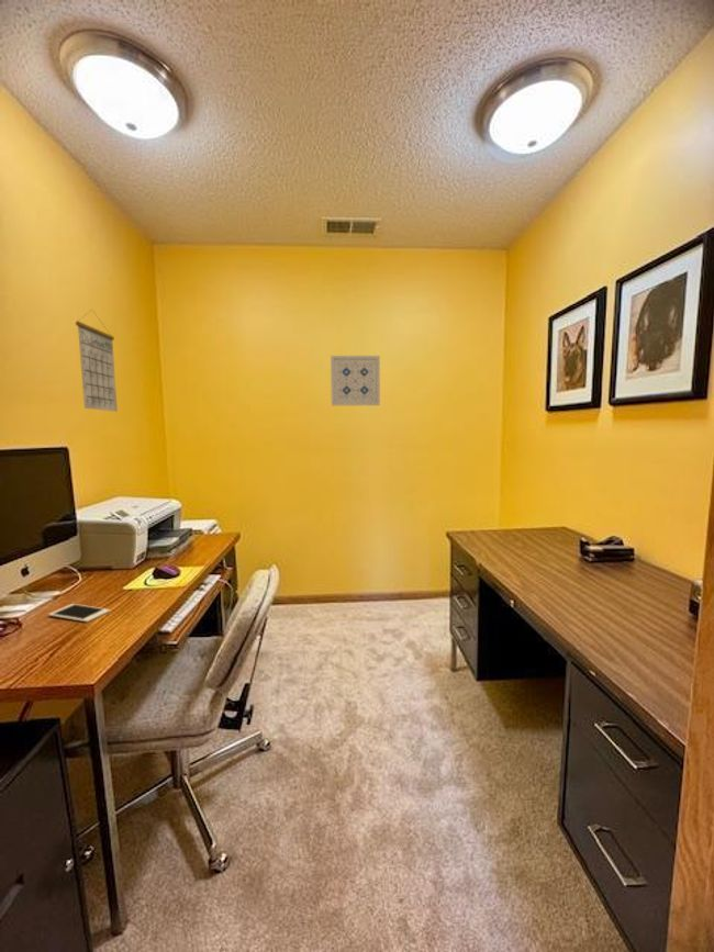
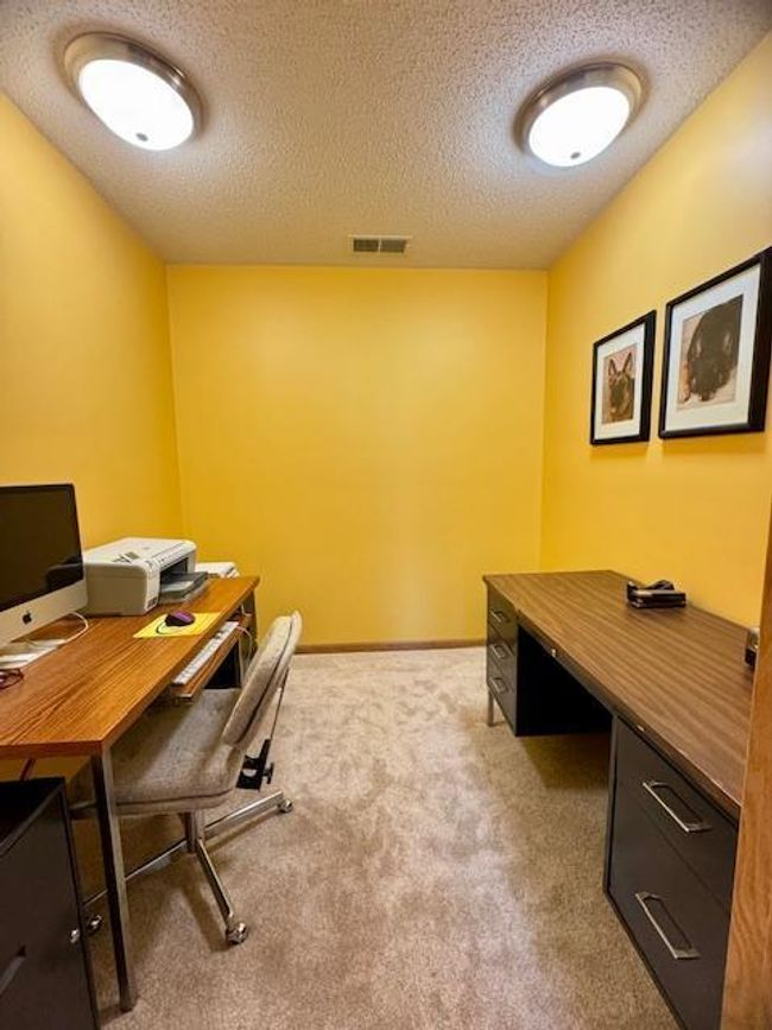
- calendar [75,309,119,413]
- wall art [330,355,381,406]
- cell phone [47,603,111,624]
